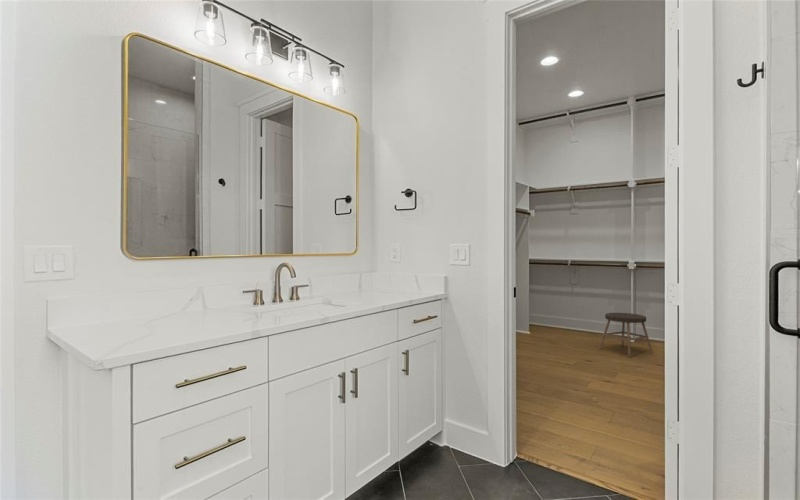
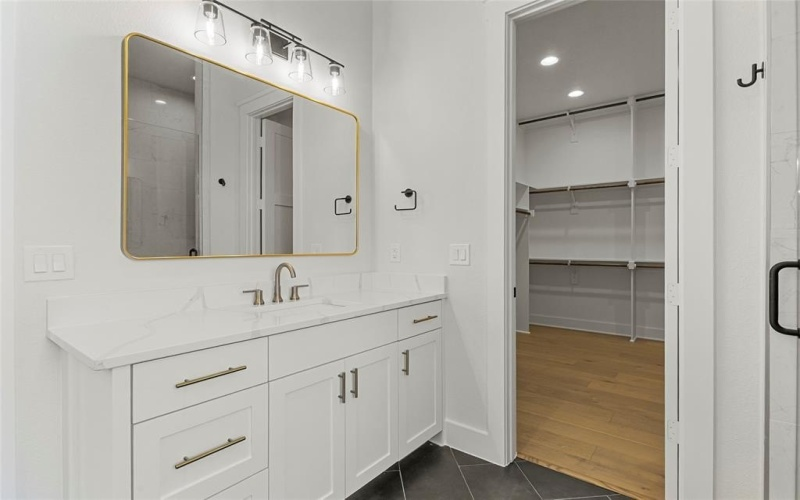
- stool [598,312,654,358]
